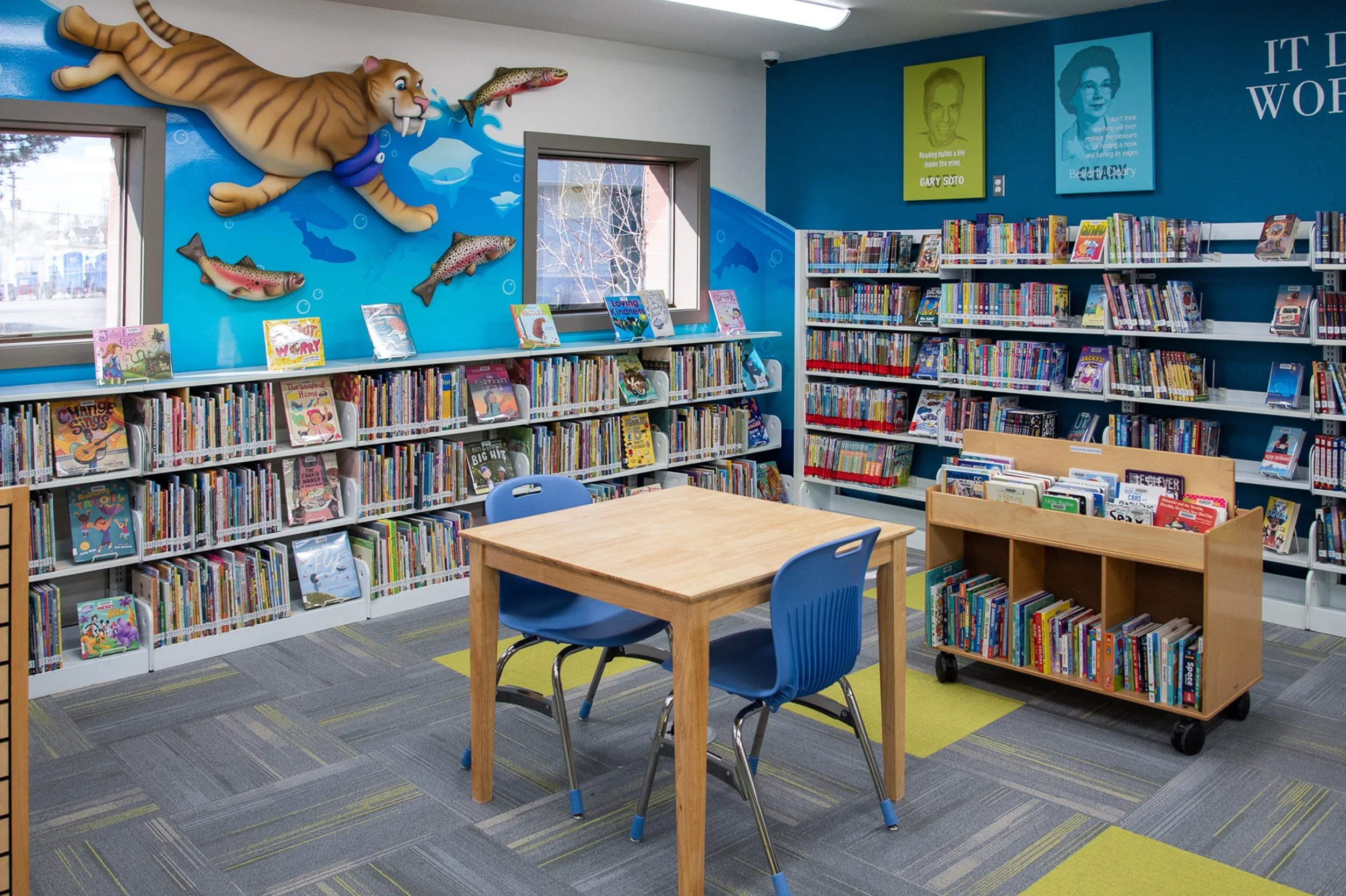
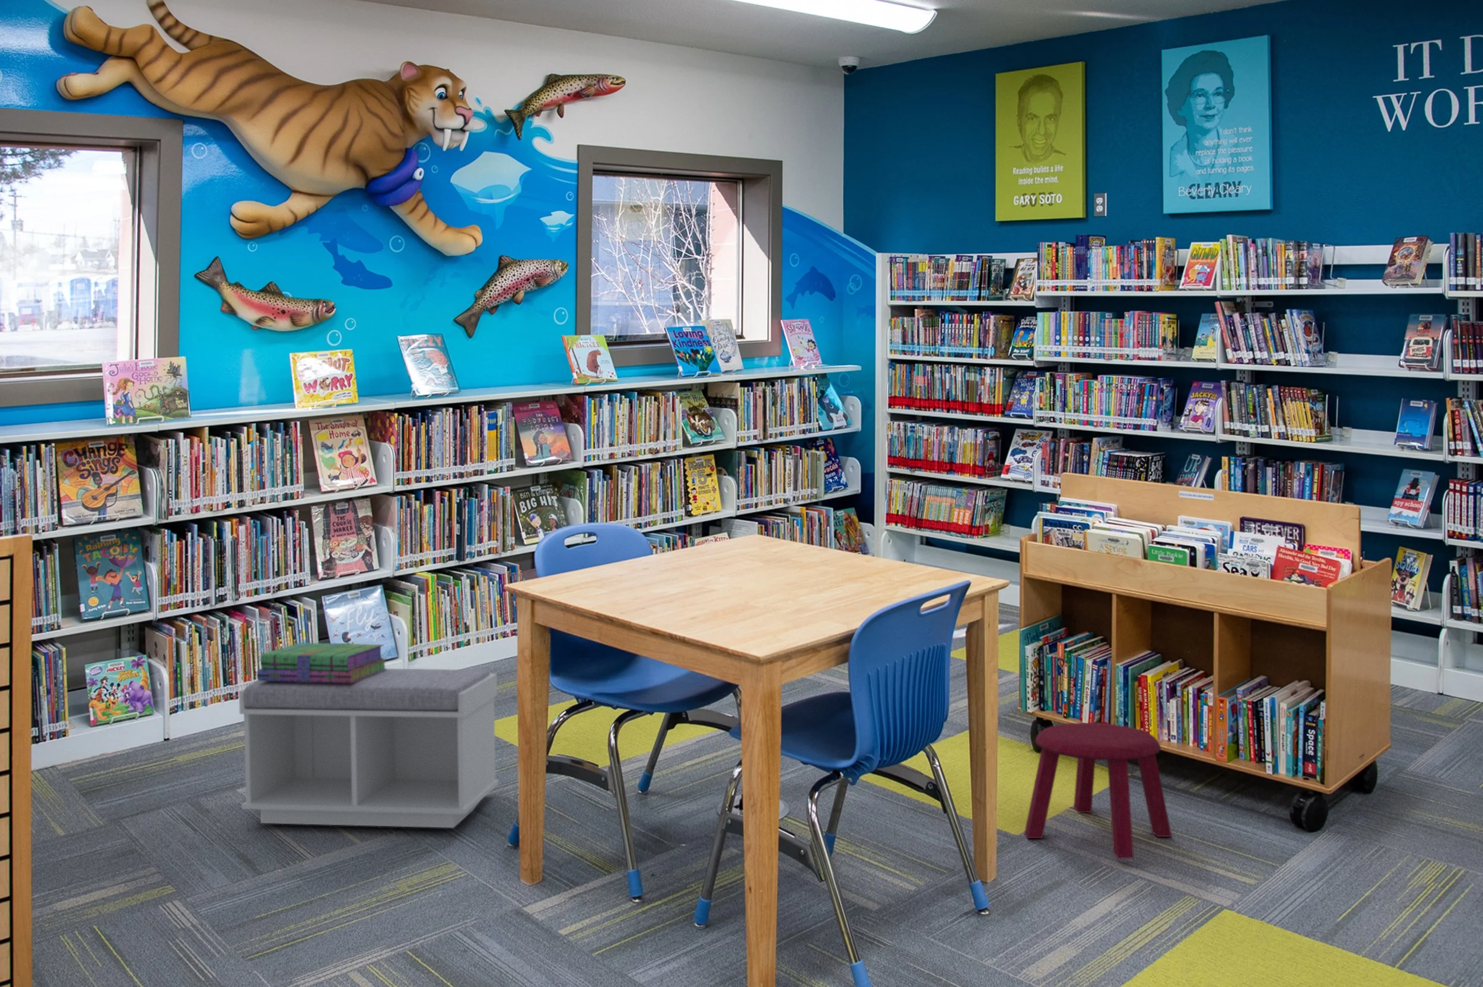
+ stack of books [257,642,388,683]
+ bench [238,668,499,828]
+ stool [1024,722,1172,859]
